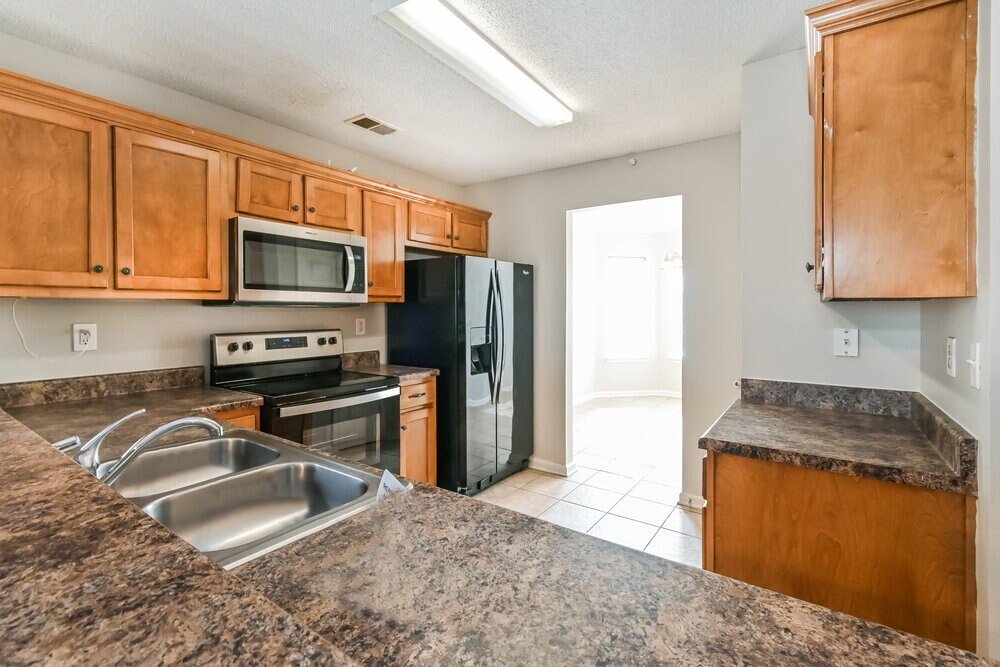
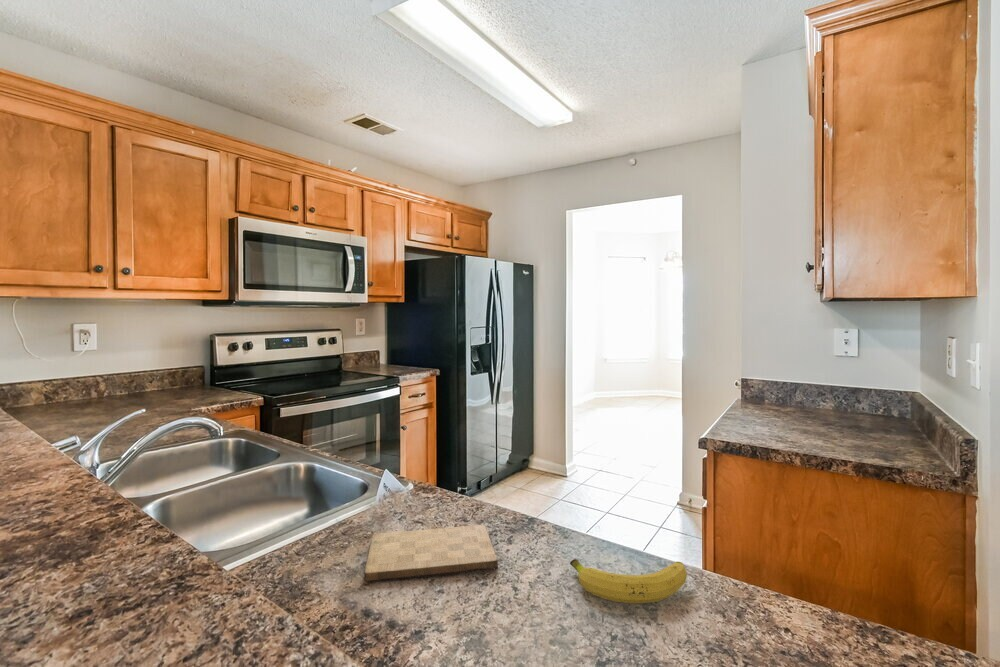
+ fruit [569,558,688,604]
+ cutting board [363,524,499,583]
